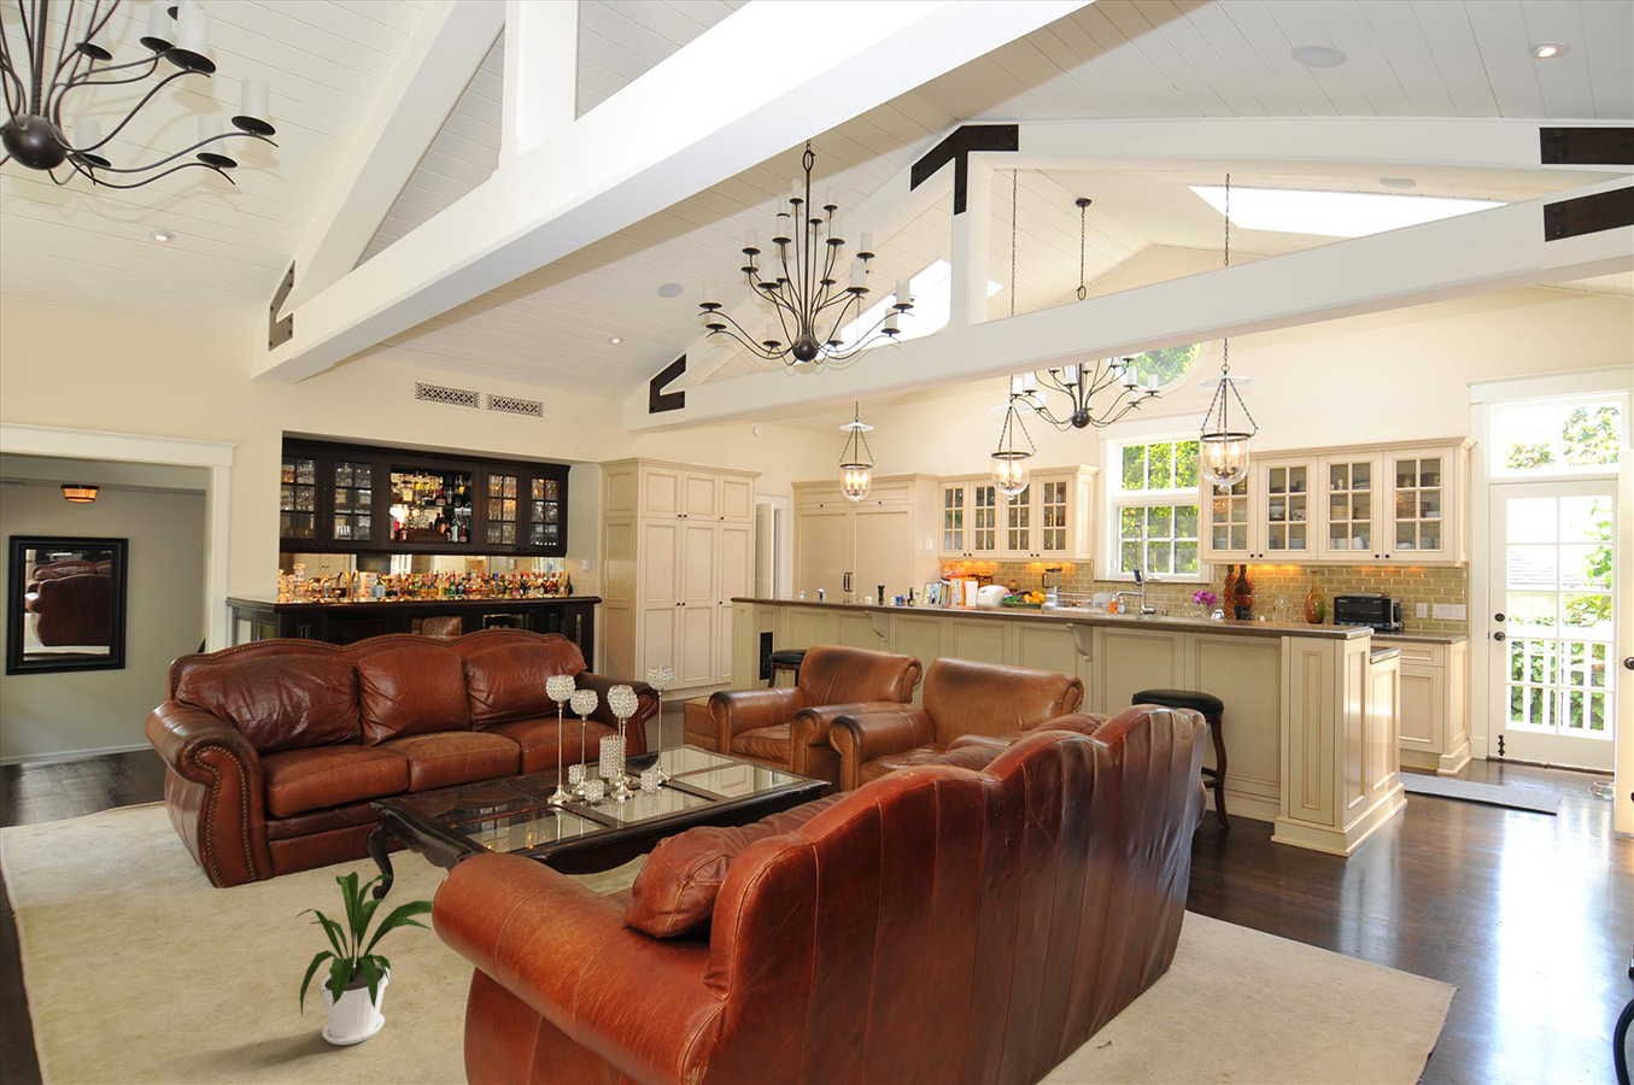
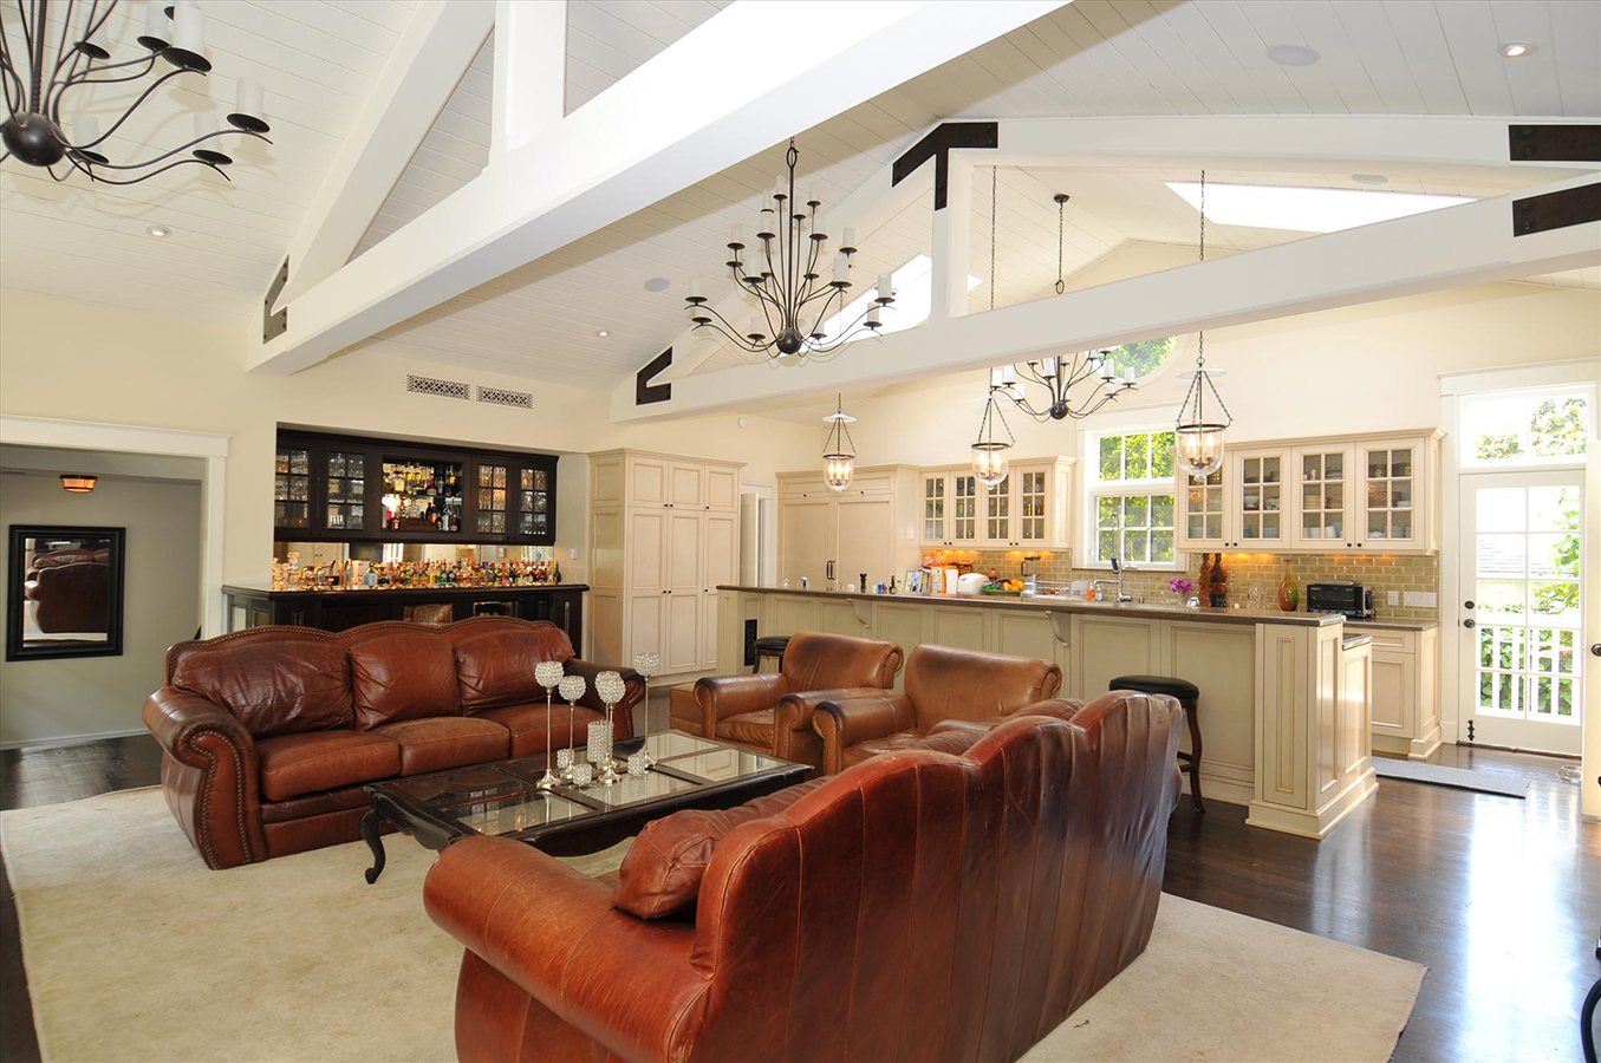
- house plant [294,871,434,1046]
